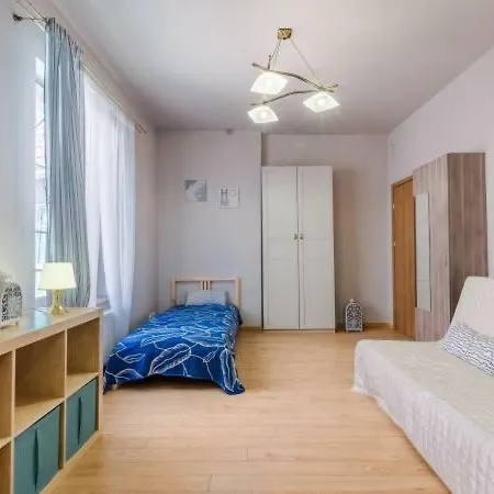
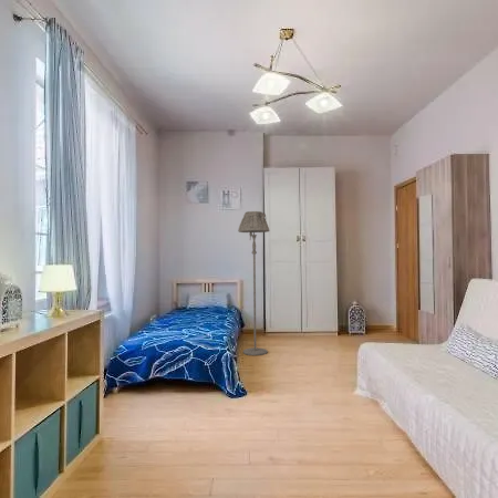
+ floor lamp [237,210,271,356]
